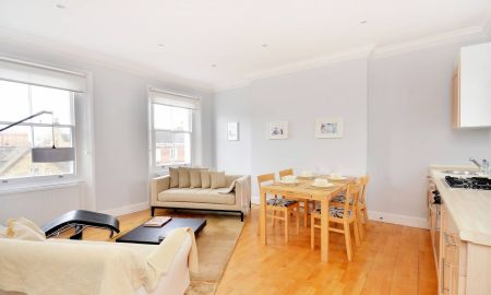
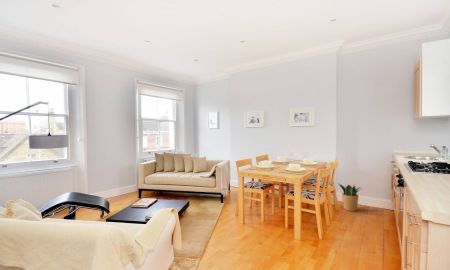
+ potted plant [337,182,362,212]
